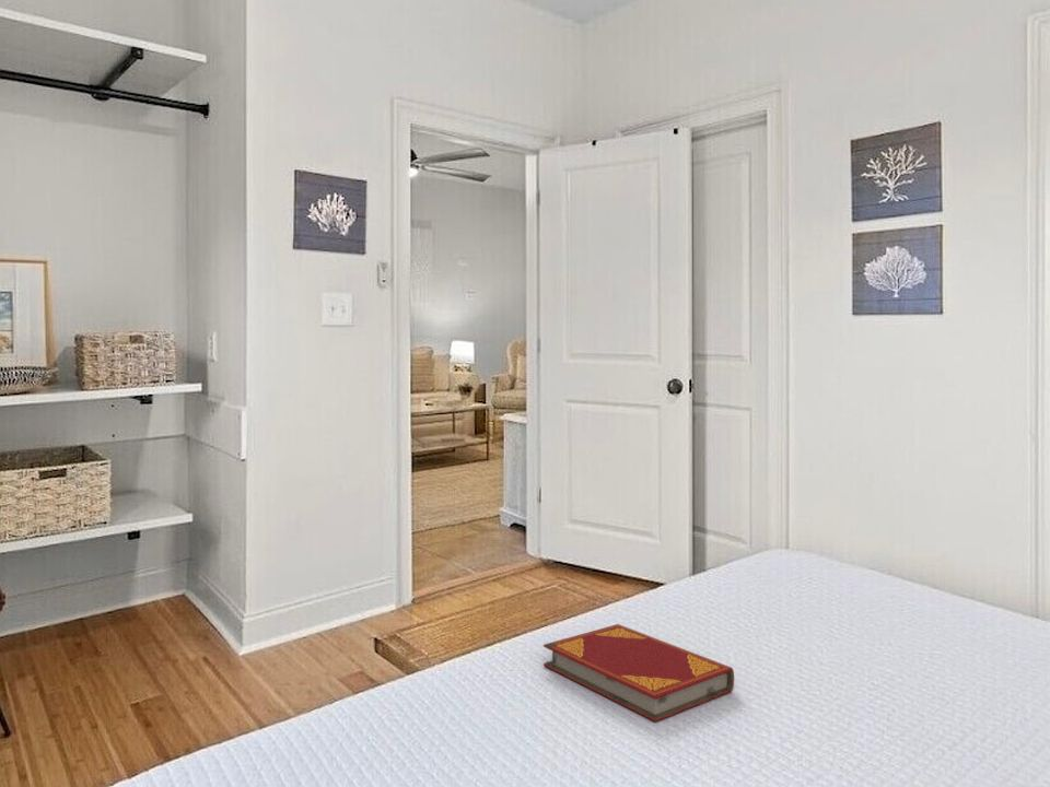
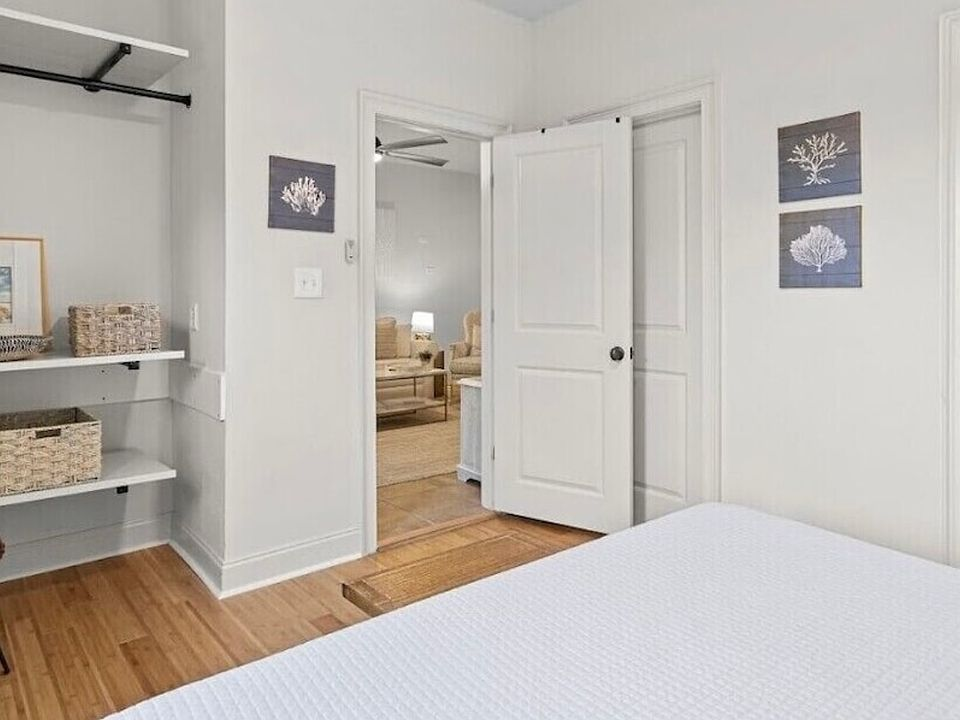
- hardback book [542,623,735,723]
